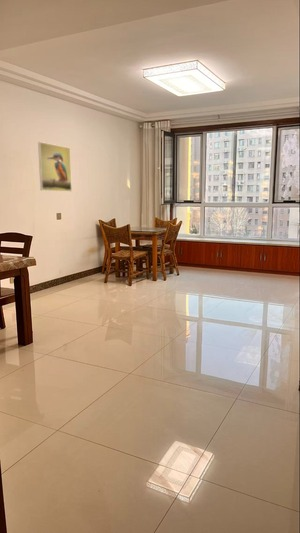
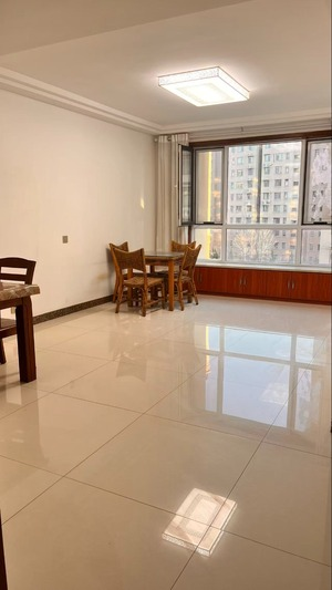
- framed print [37,141,73,193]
